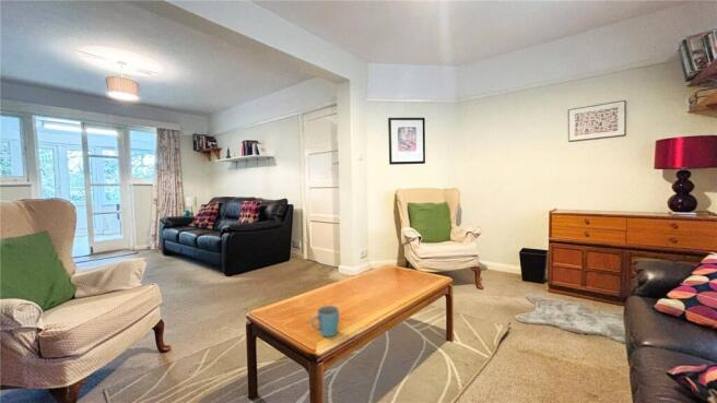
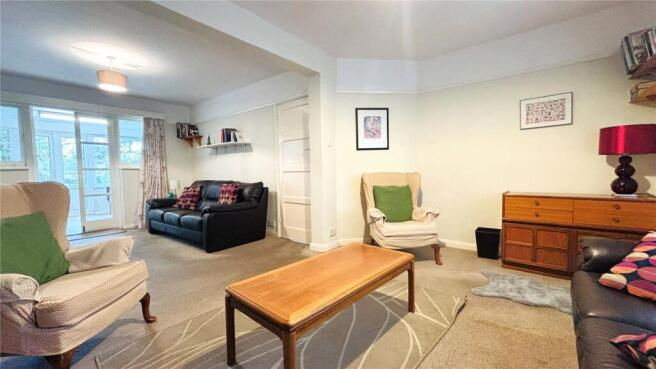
- mug [309,305,340,337]
